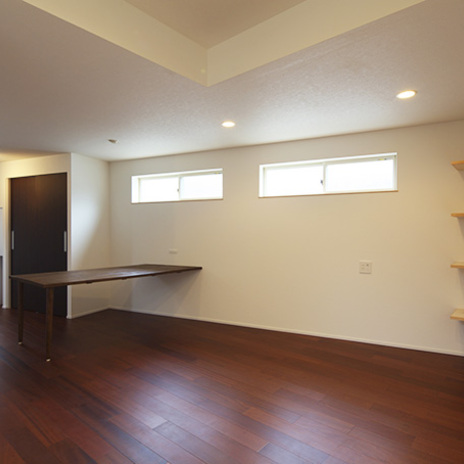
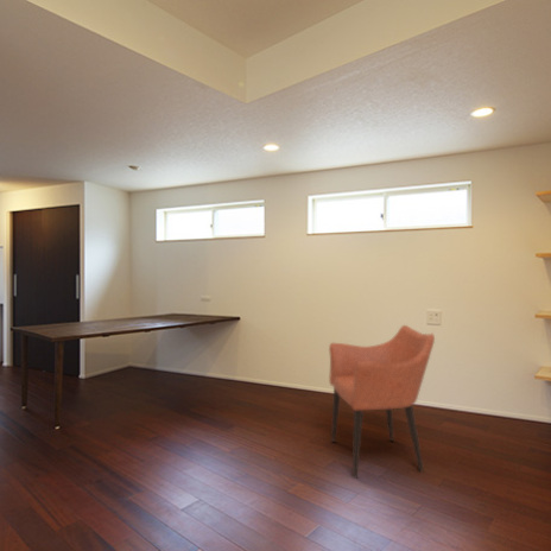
+ armchair [328,324,436,480]
